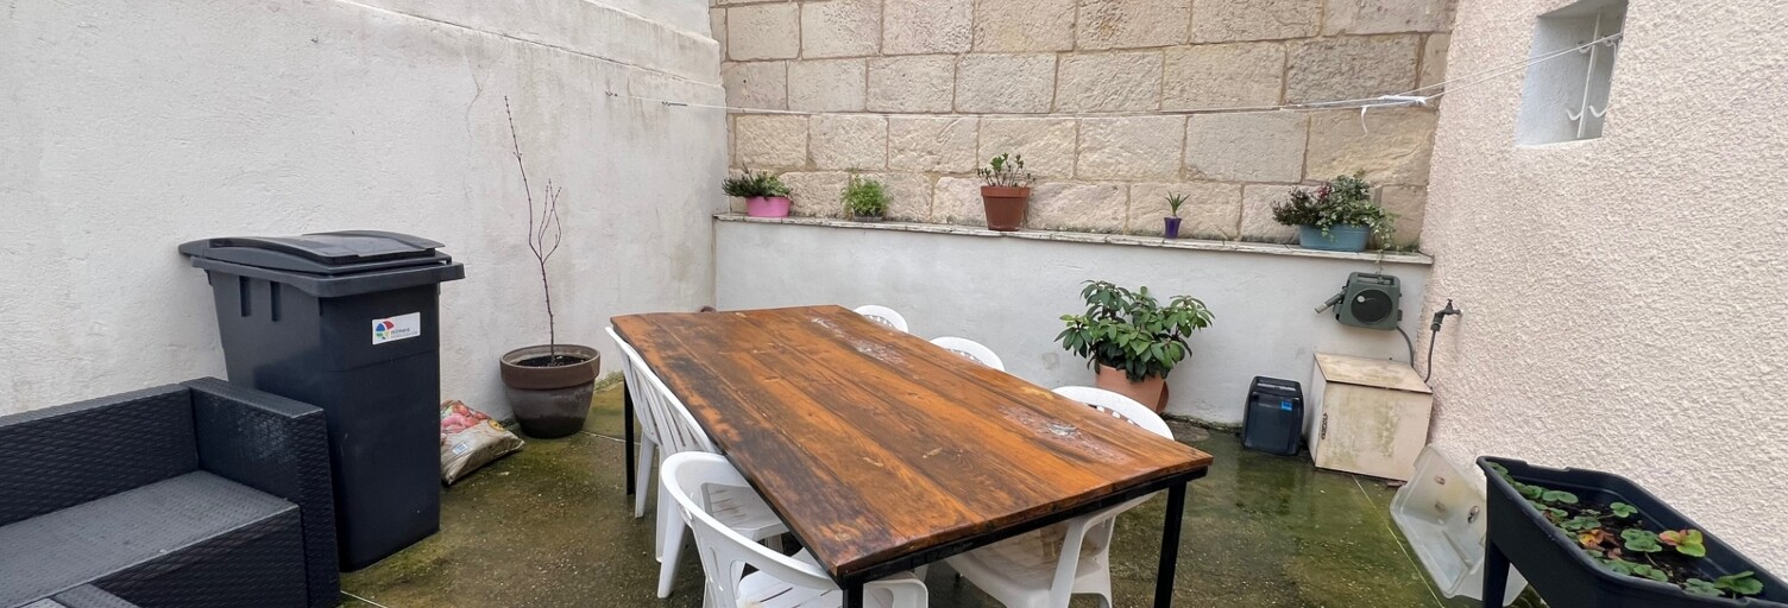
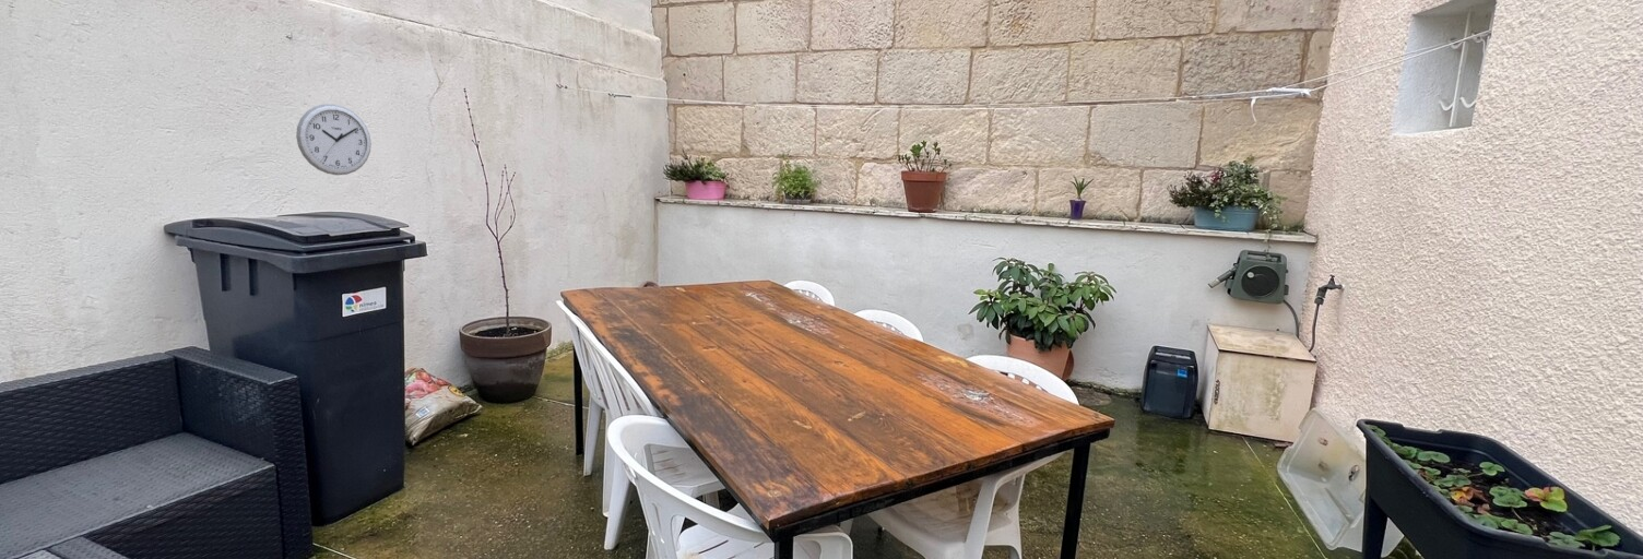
+ wall clock [295,103,373,176]
